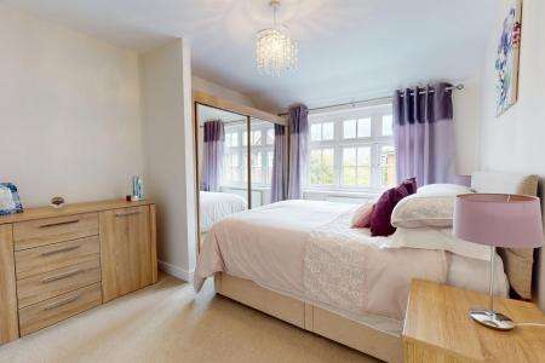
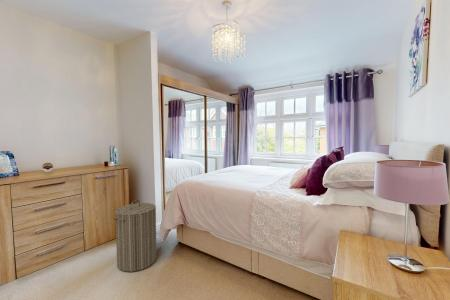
+ laundry hamper [112,199,158,273]
